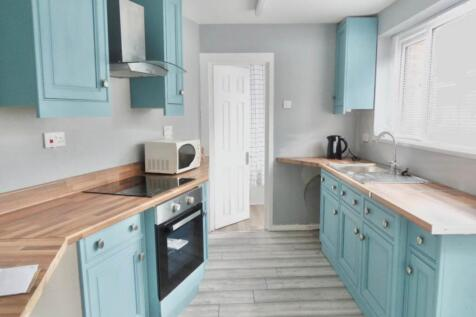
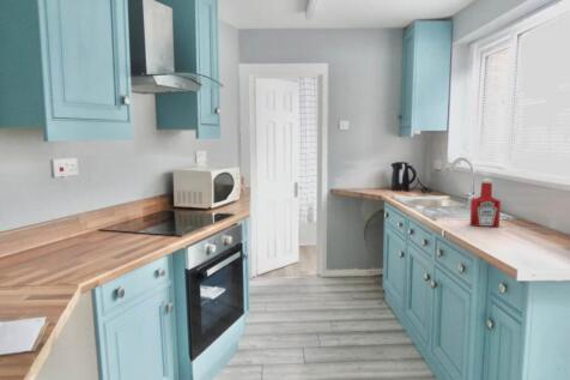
+ soap bottle [469,177,502,228]
